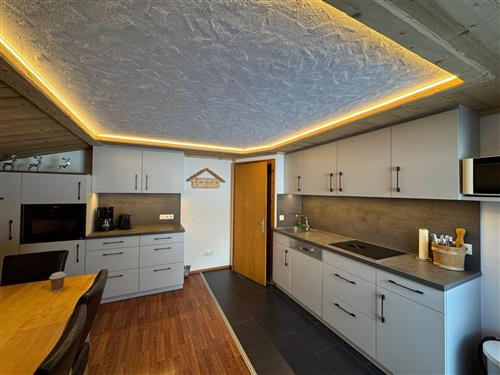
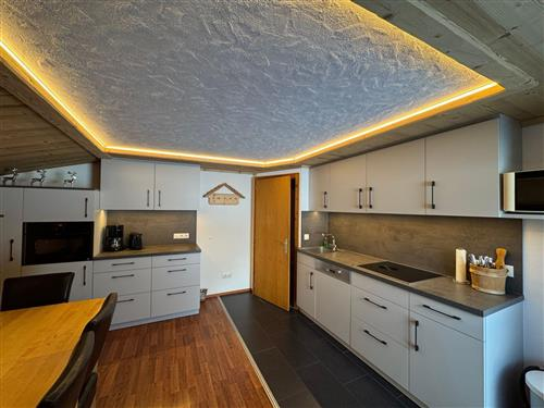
- coffee cup [48,271,67,293]
